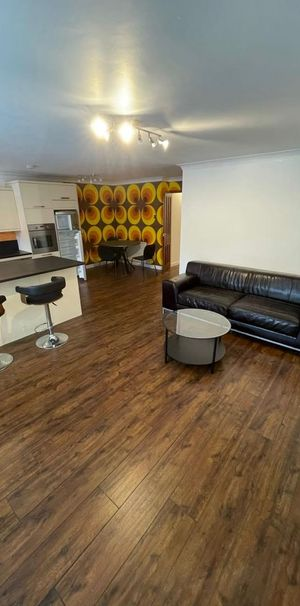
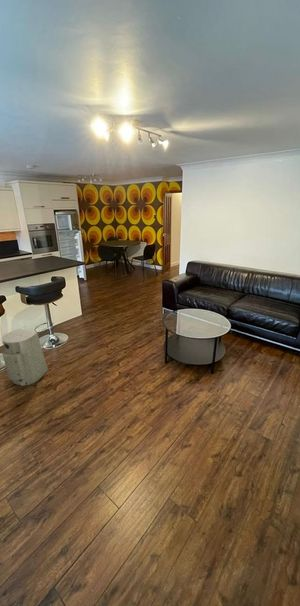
+ fan [1,328,49,387]
